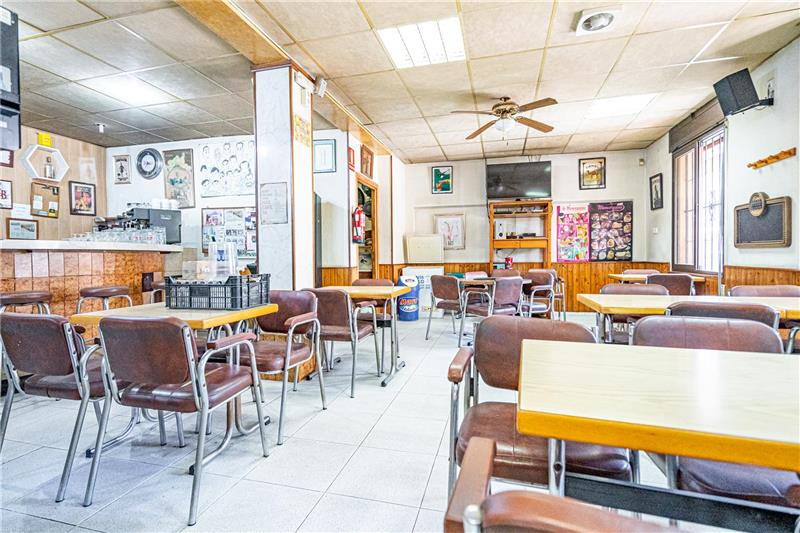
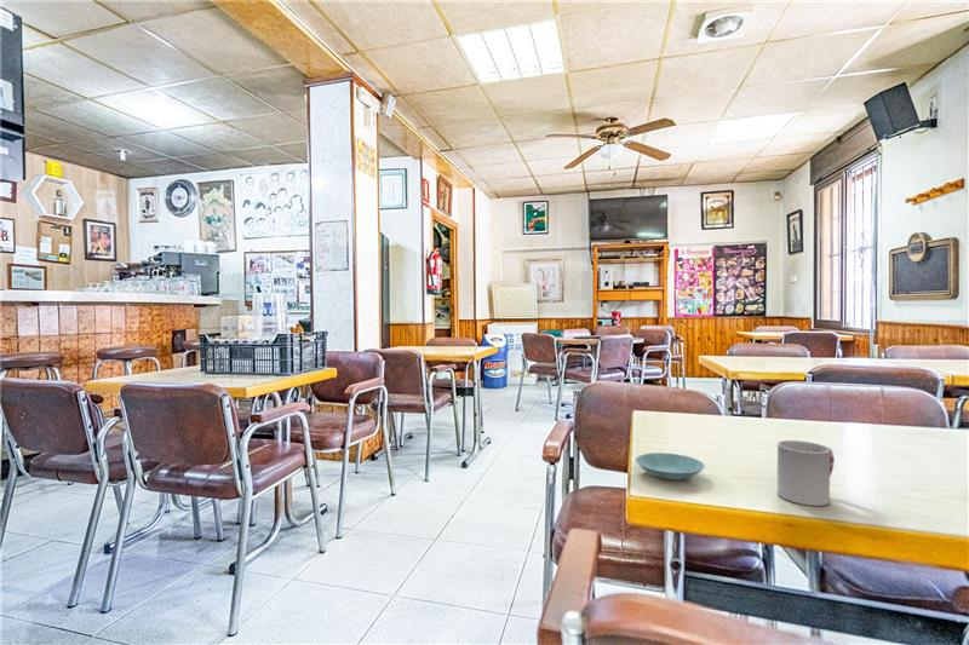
+ cup [776,439,836,507]
+ saucer [635,451,706,482]
